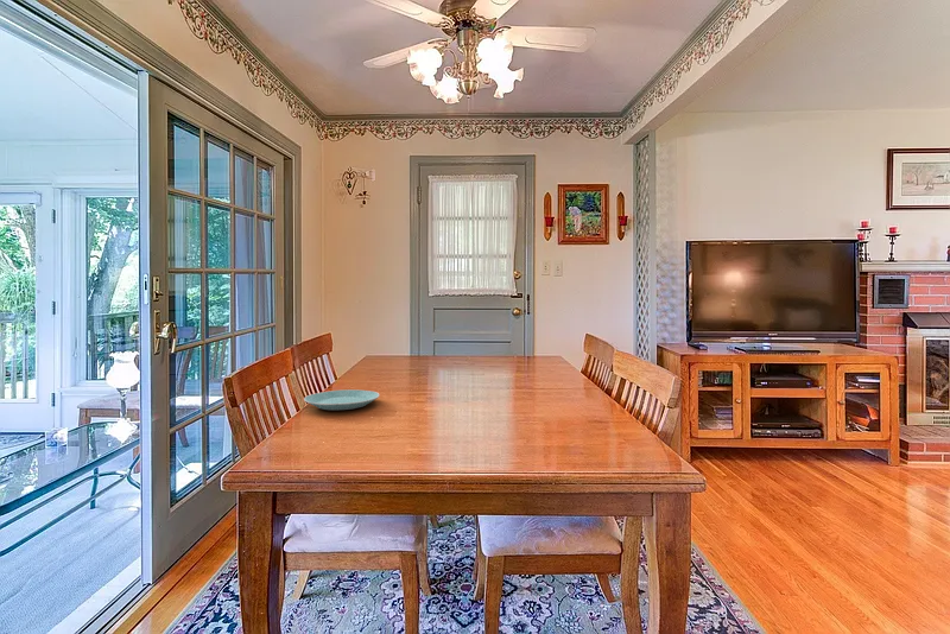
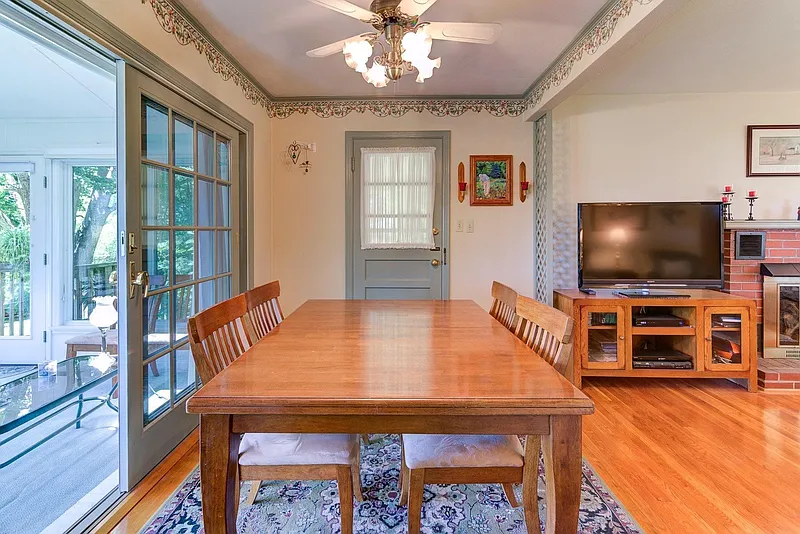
- plate [303,388,380,411]
